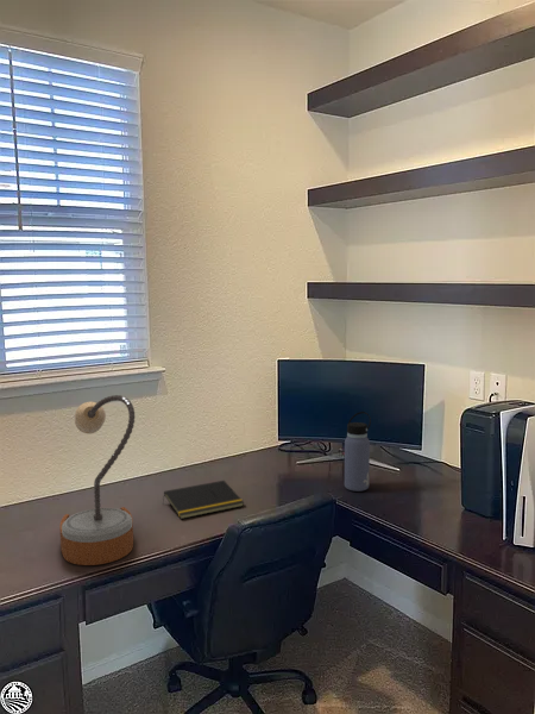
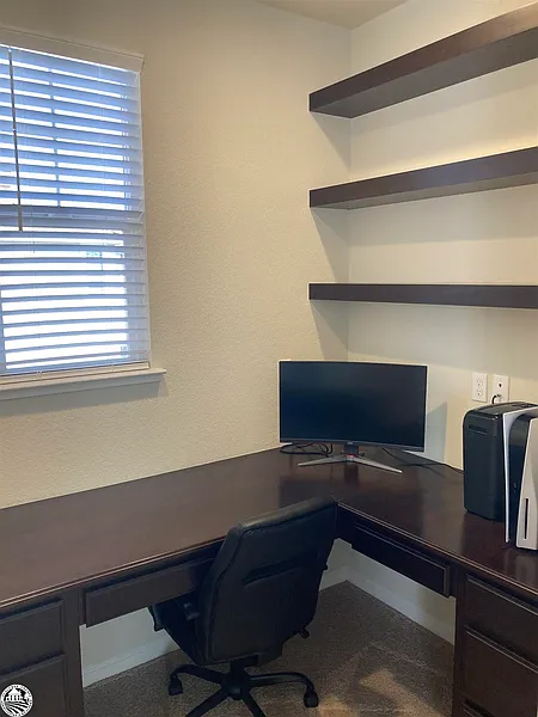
- notepad [162,480,245,520]
- water bottle [344,411,372,493]
- table lamp [58,394,136,566]
